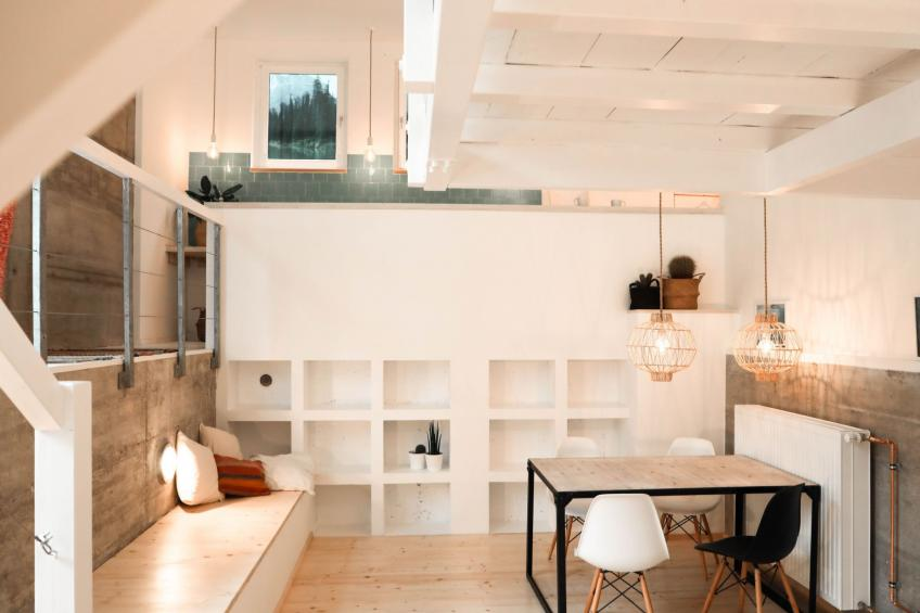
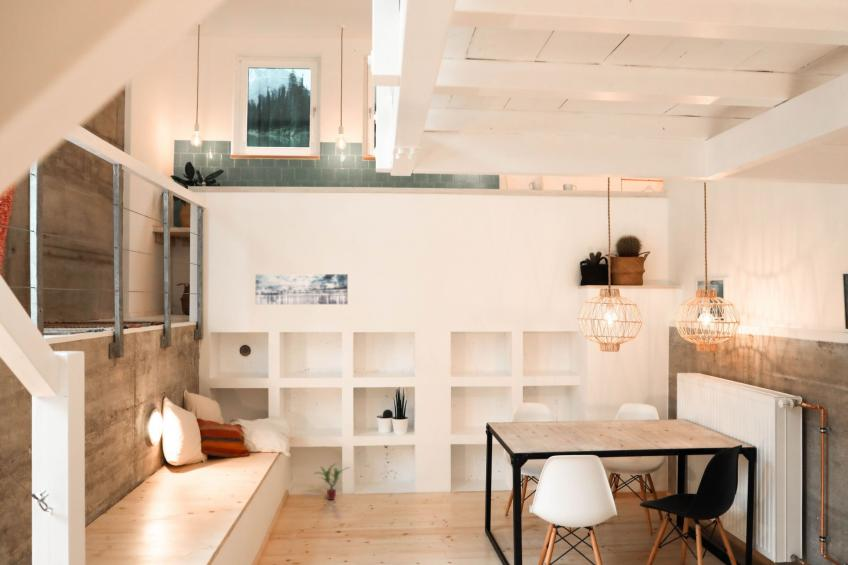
+ potted plant [313,462,352,501]
+ wall art [255,273,349,305]
